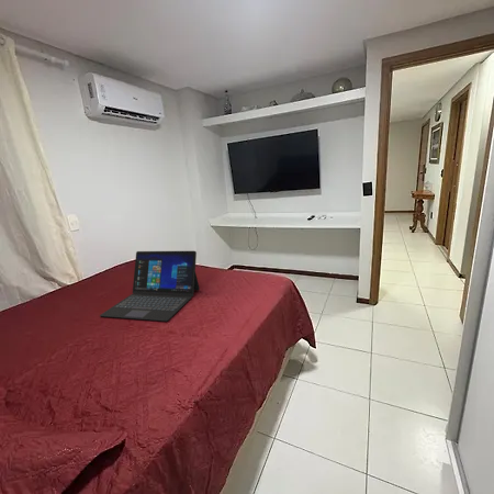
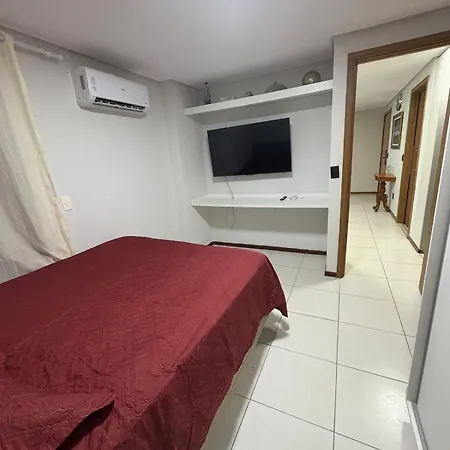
- laptop [99,250,201,322]
